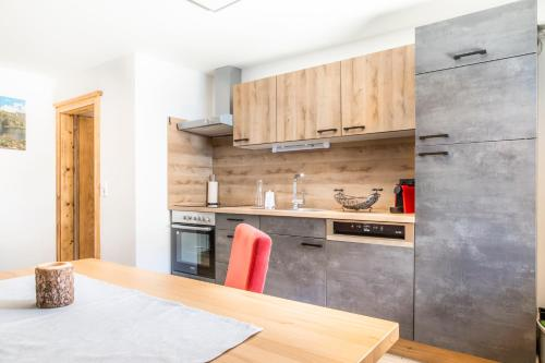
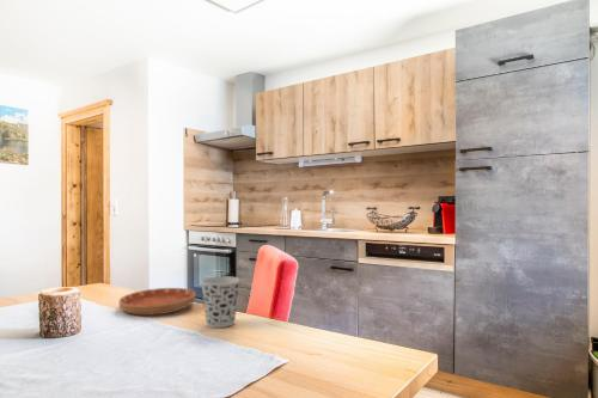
+ saucer [118,287,196,317]
+ cup [200,275,242,329]
